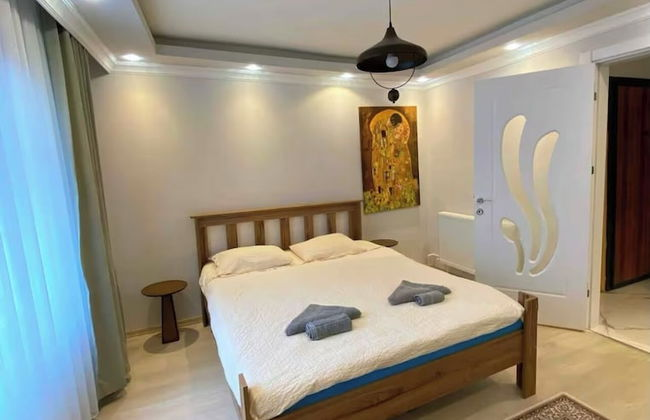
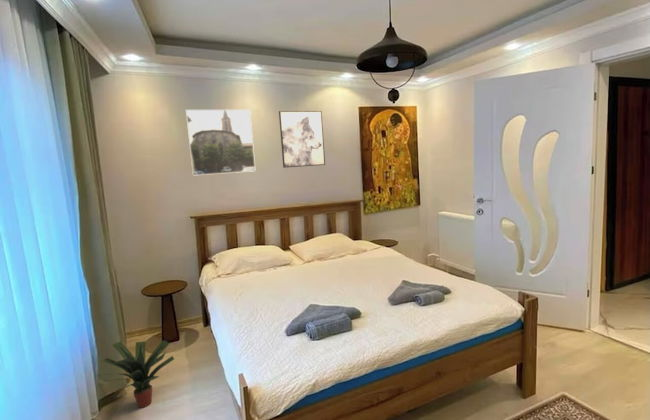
+ potted plant [102,339,175,409]
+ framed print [185,109,257,176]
+ wall art [278,110,326,169]
